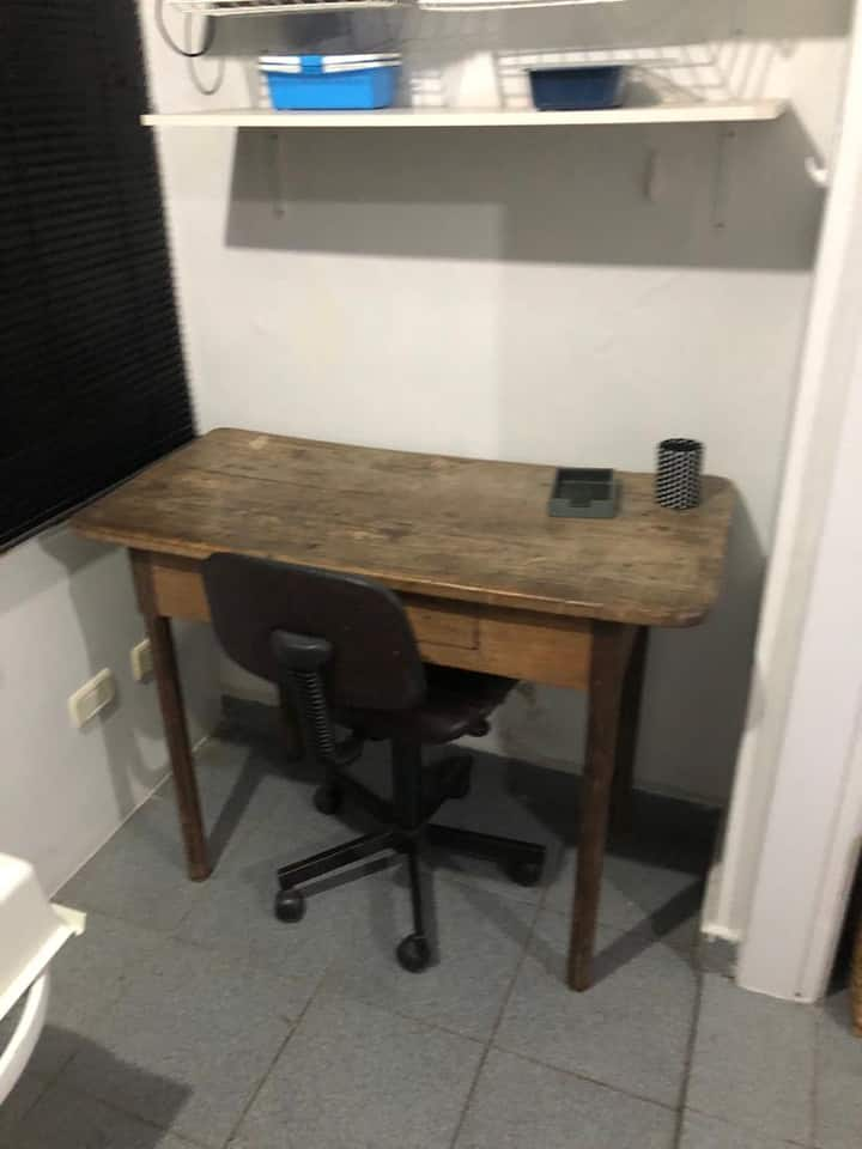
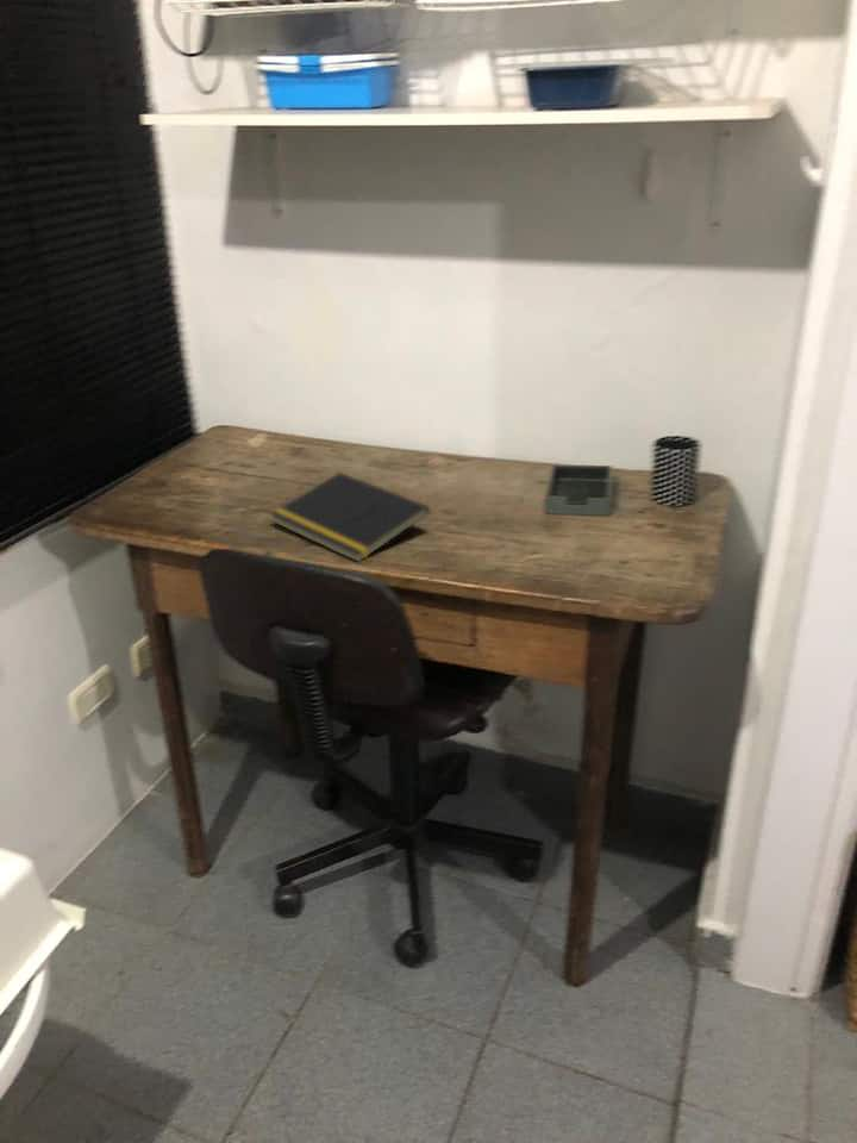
+ notepad [269,471,431,563]
